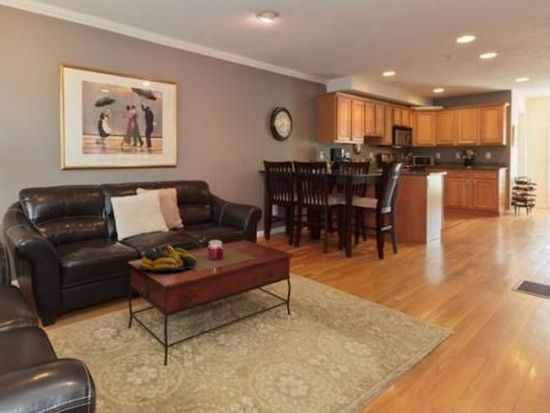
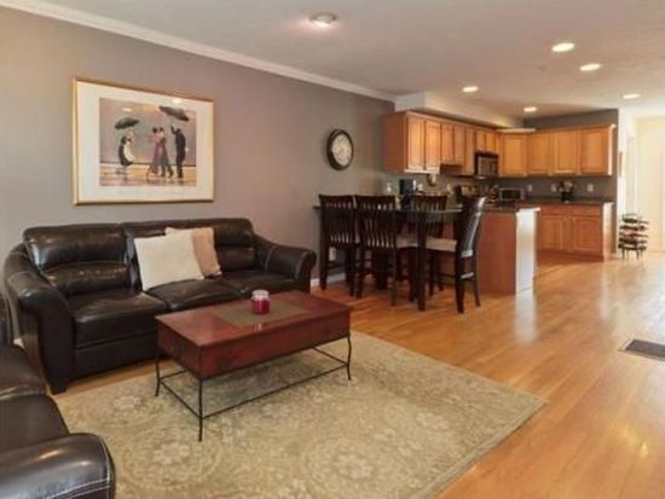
- fruit bowl [139,245,198,272]
